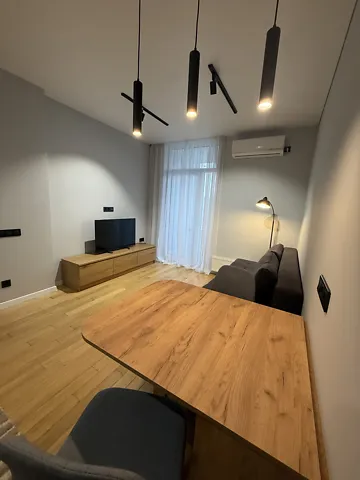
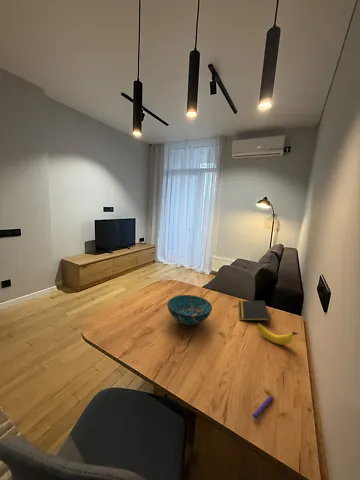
+ notepad [238,300,271,322]
+ banana [256,322,299,346]
+ decorative bowl [166,294,213,326]
+ pen [252,394,274,420]
